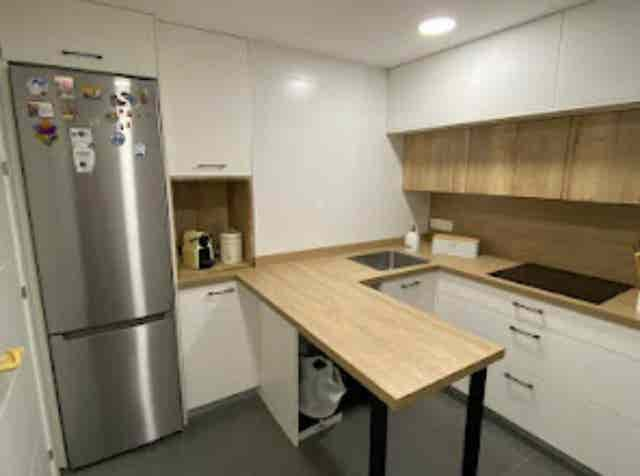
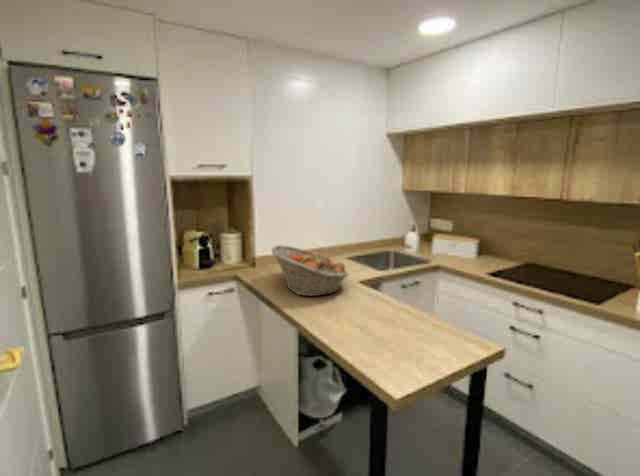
+ fruit basket [270,244,350,297]
